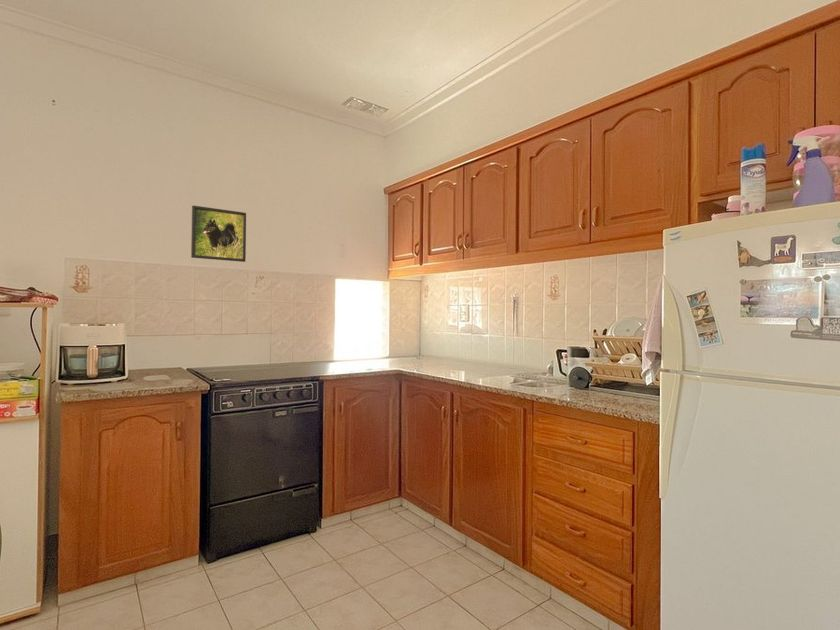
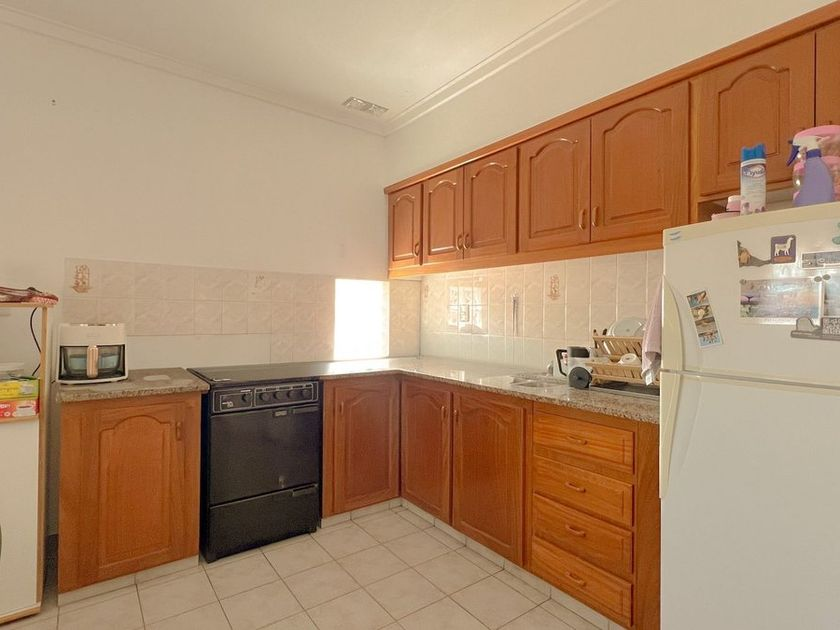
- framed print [190,205,247,263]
